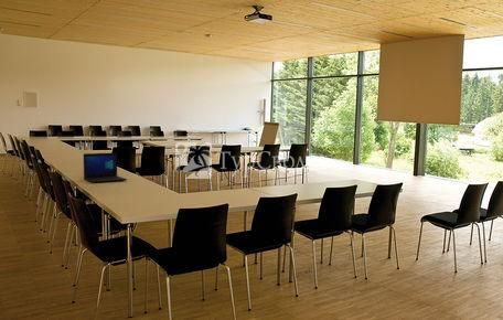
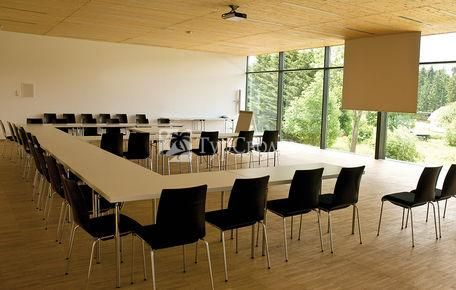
- laptop [83,151,128,183]
